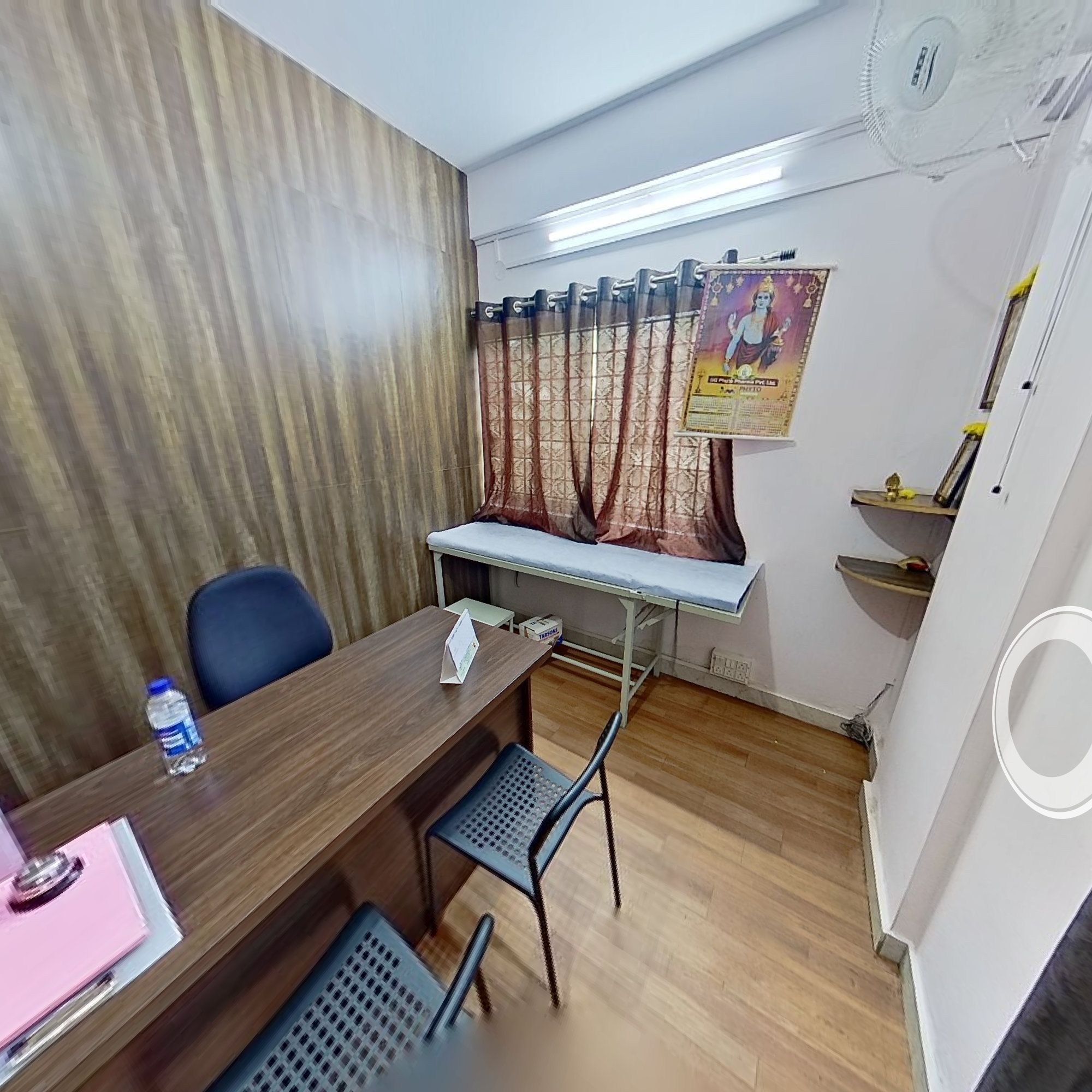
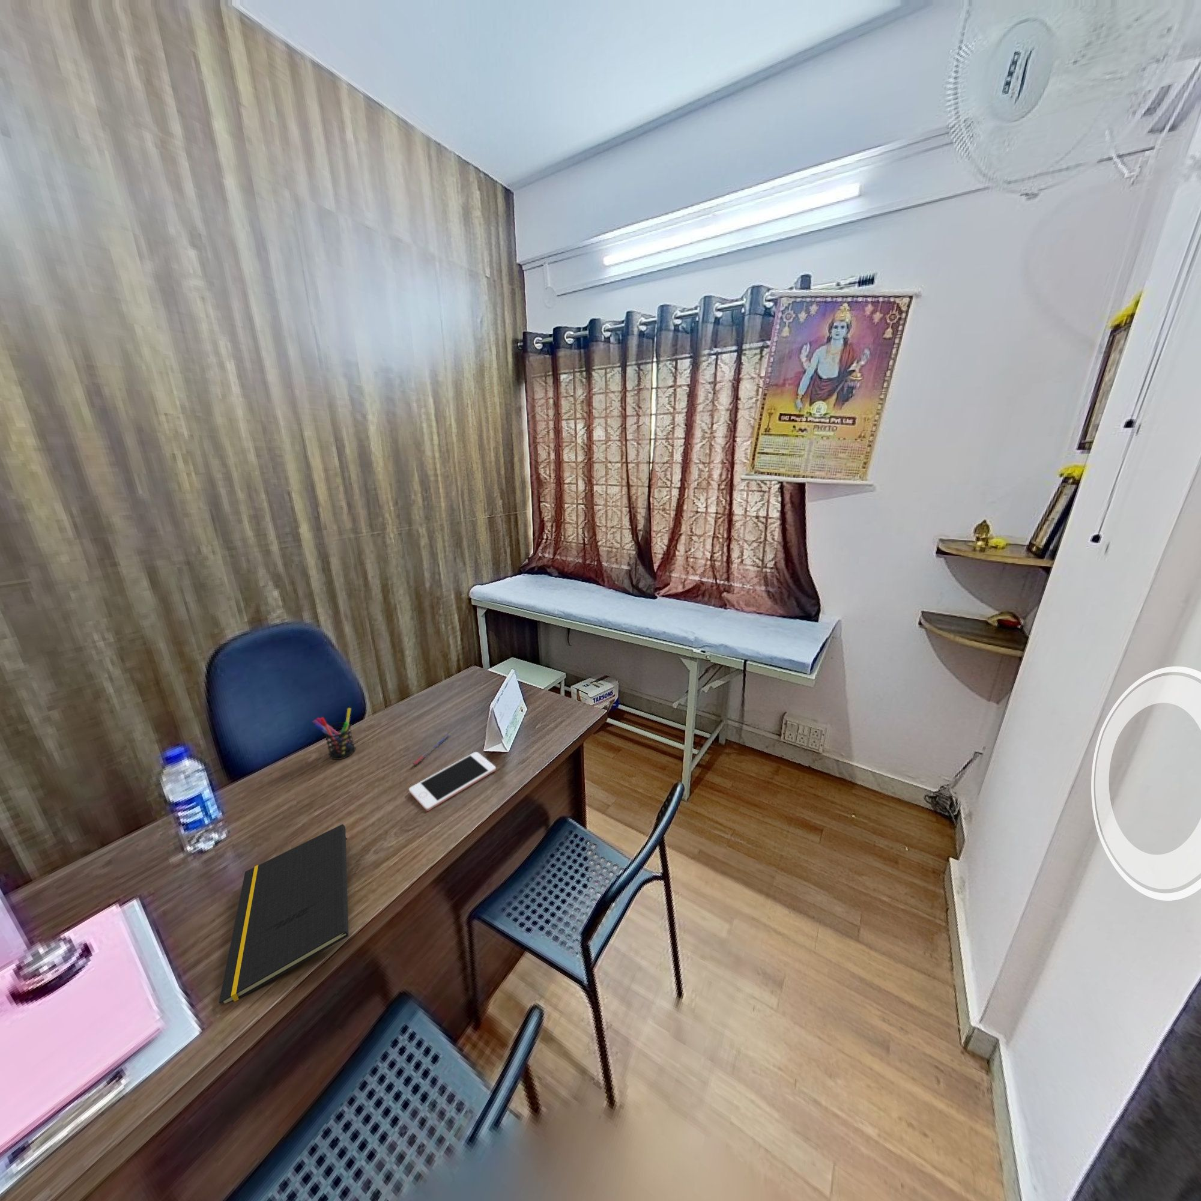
+ pen [412,734,452,765]
+ pen holder [312,707,356,760]
+ cell phone [408,751,497,812]
+ notepad [219,824,349,1004]
